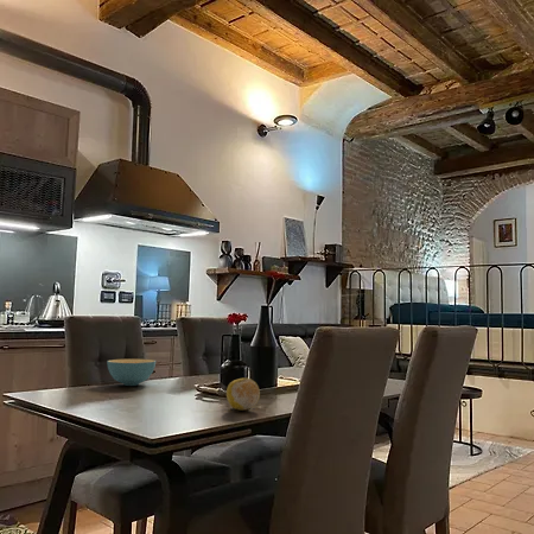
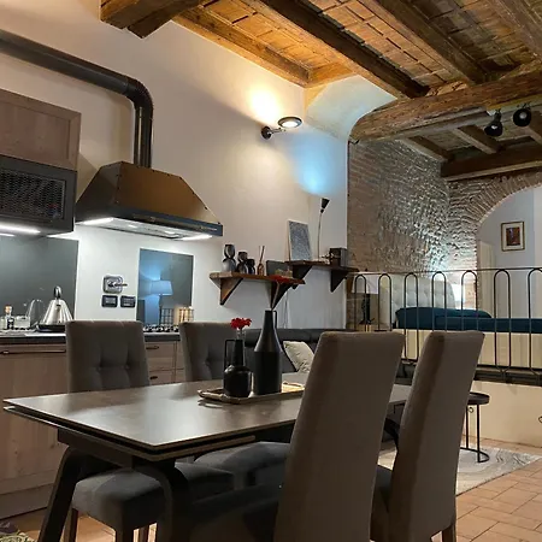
- fruit [225,377,261,412]
- cereal bowl [106,358,157,387]
